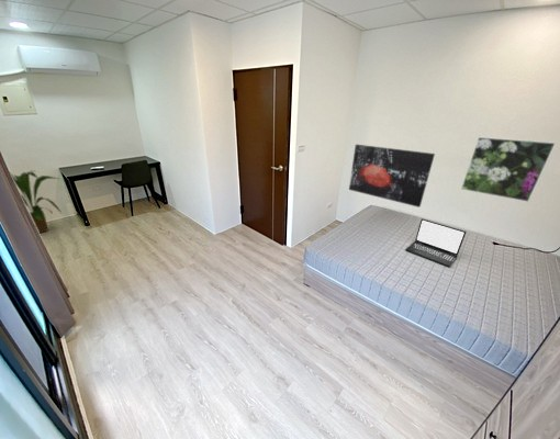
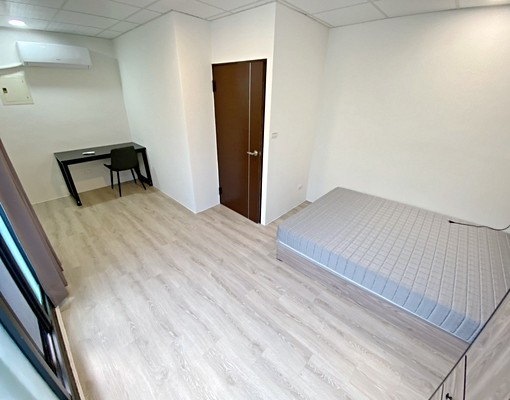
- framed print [460,136,557,203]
- wall art [348,144,436,209]
- laptop [404,217,468,268]
- house plant [10,169,63,234]
